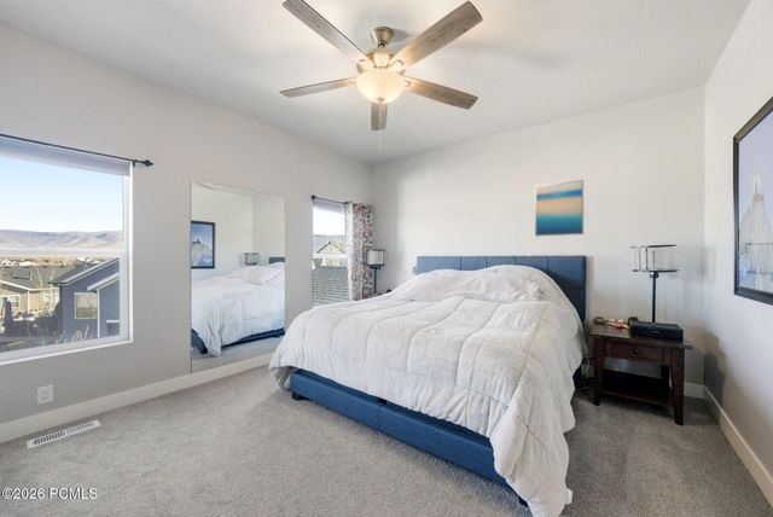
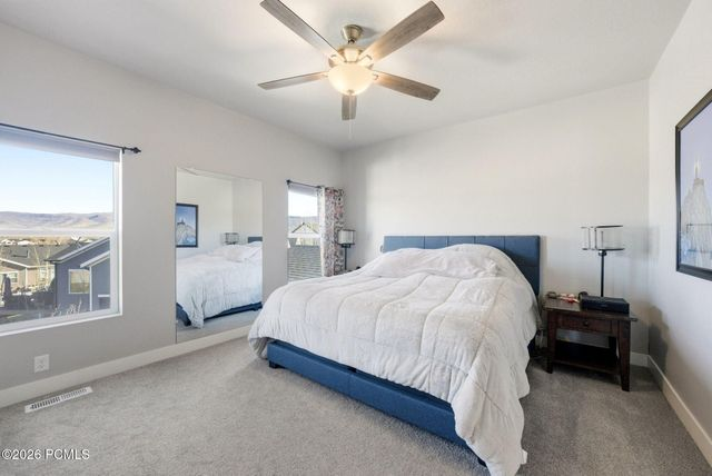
- wall art [534,179,585,238]
